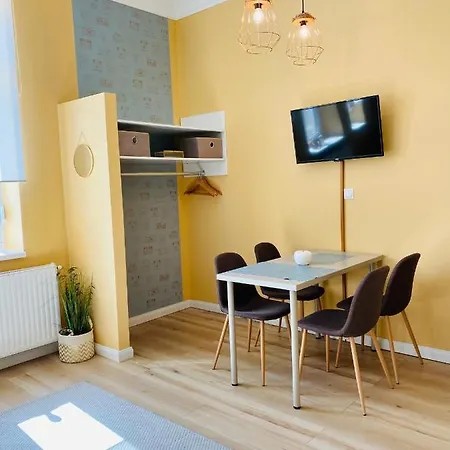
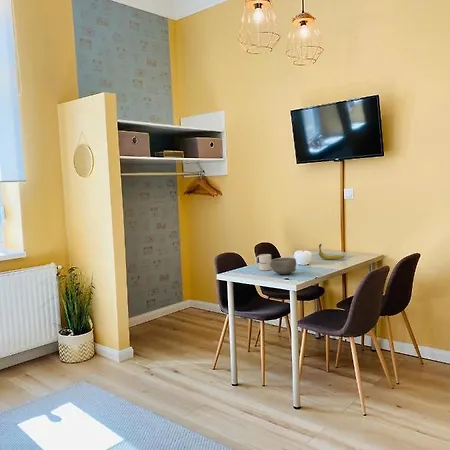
+ banana [318,243,345,261]
+ mug [255,253,273,271]
+ bowl [270,257,297,275]
